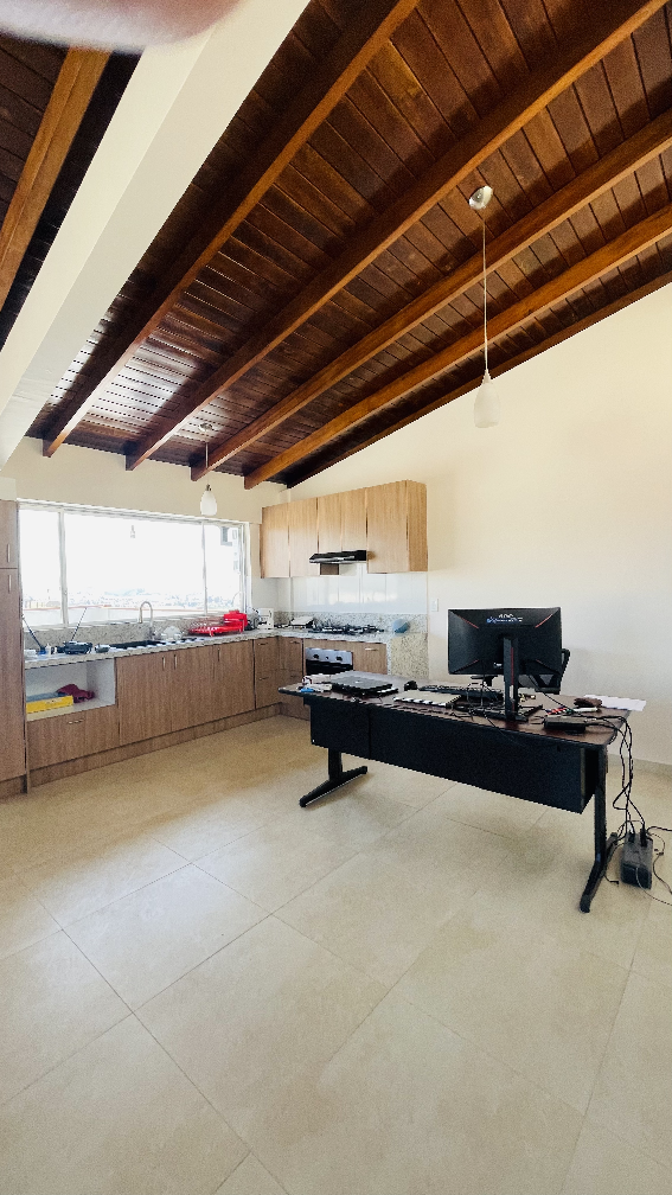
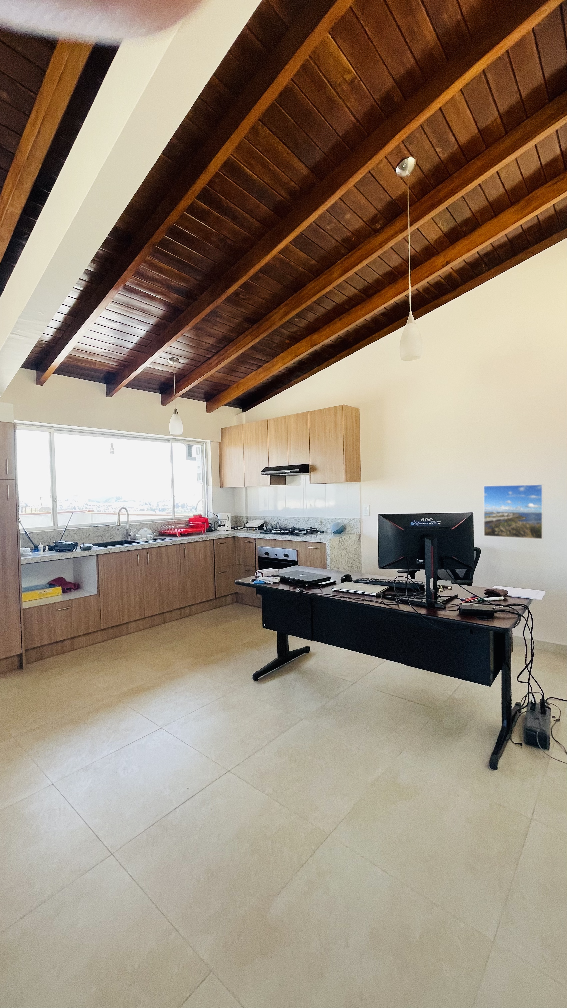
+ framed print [483,483,544,540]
